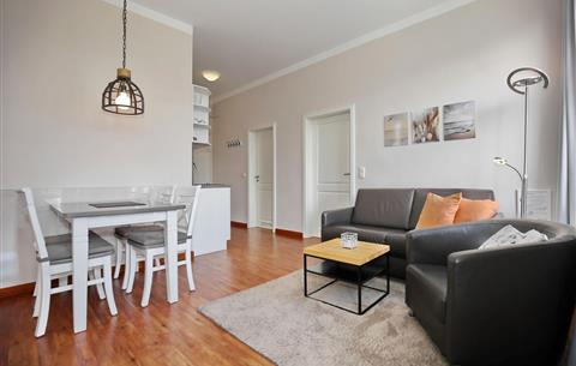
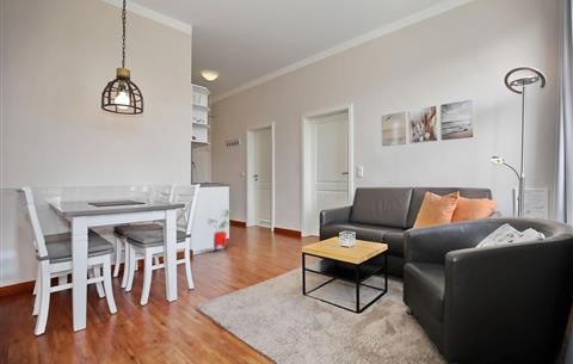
+ house plant [208,209,234,253]
